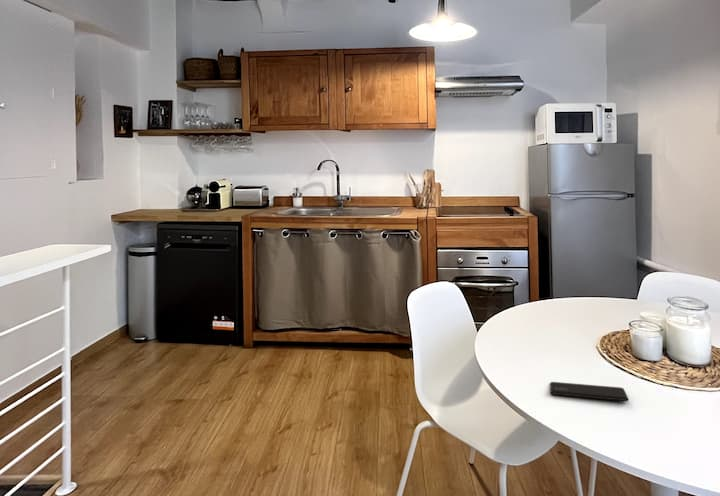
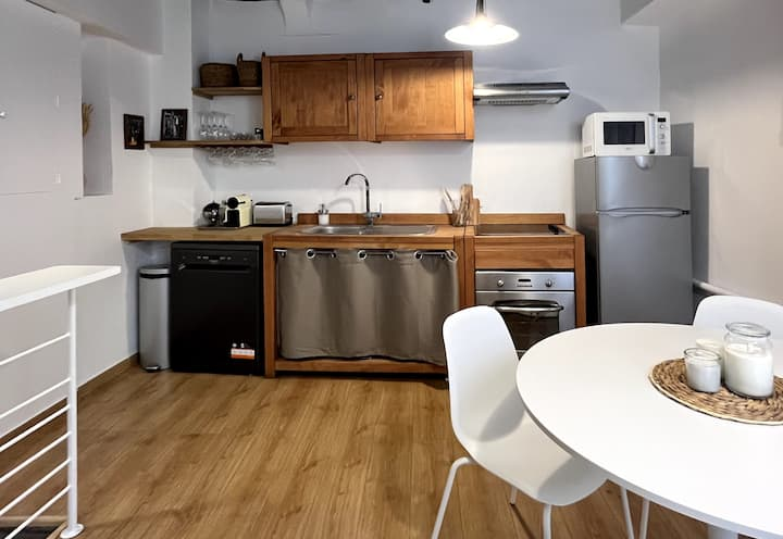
- smartphone [549,381,629,402]
